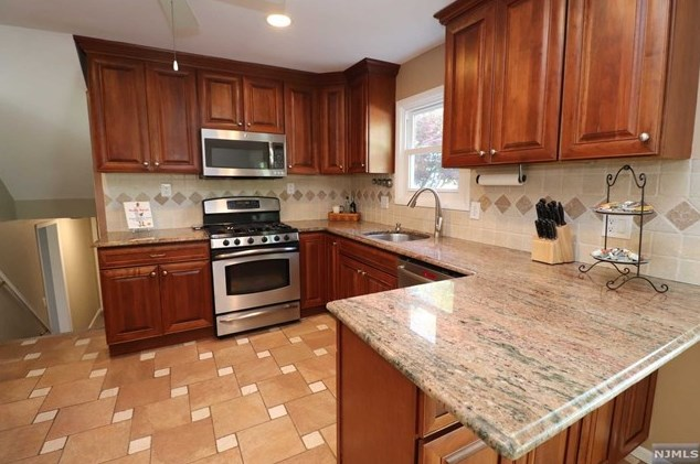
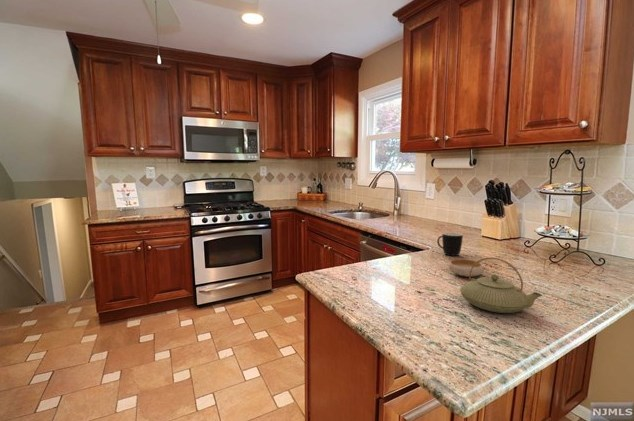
+ bowl [447,258,485,278]
+ mug [436,231,464,257]
+ teapot [459,257,543,314]
